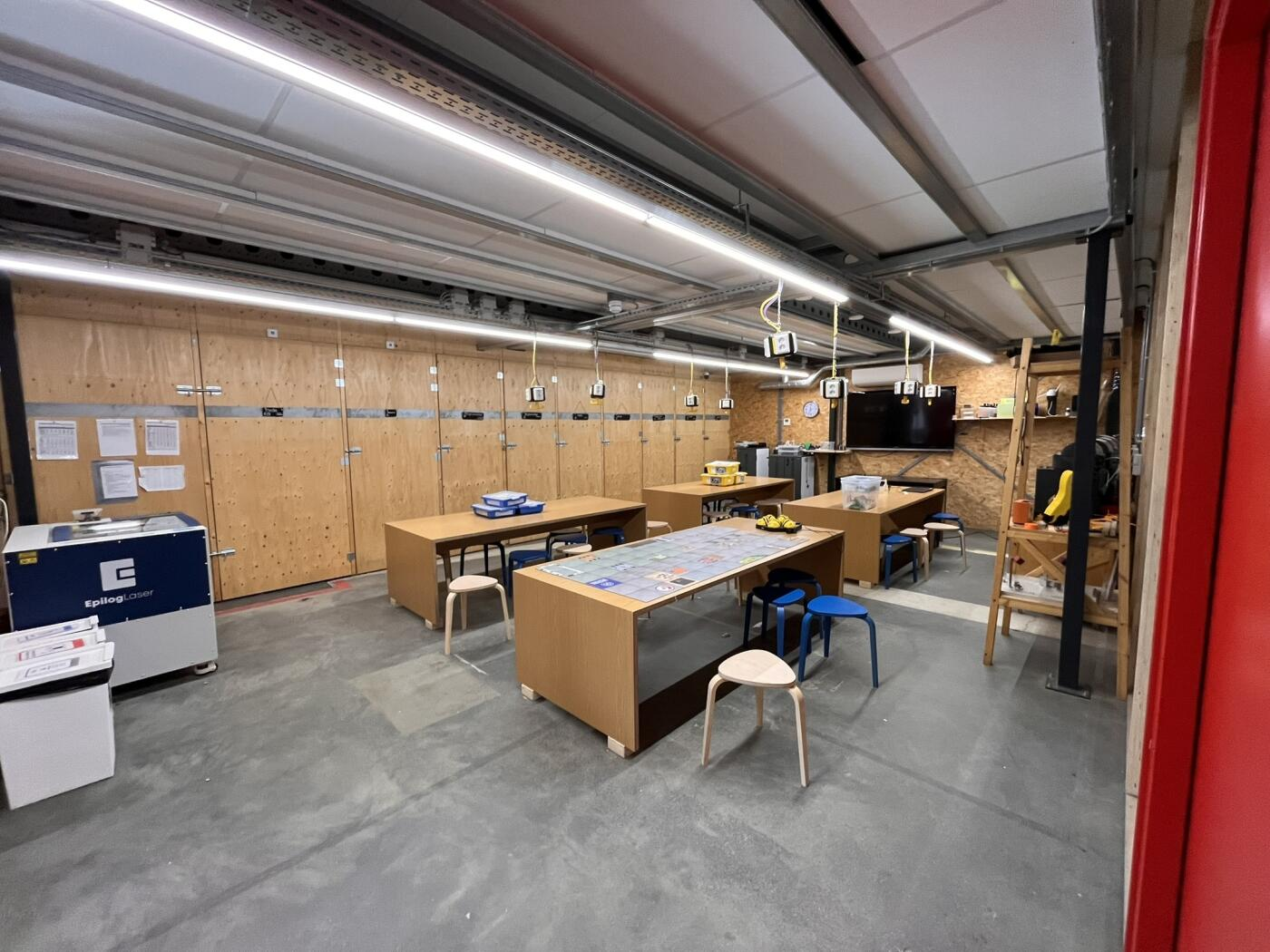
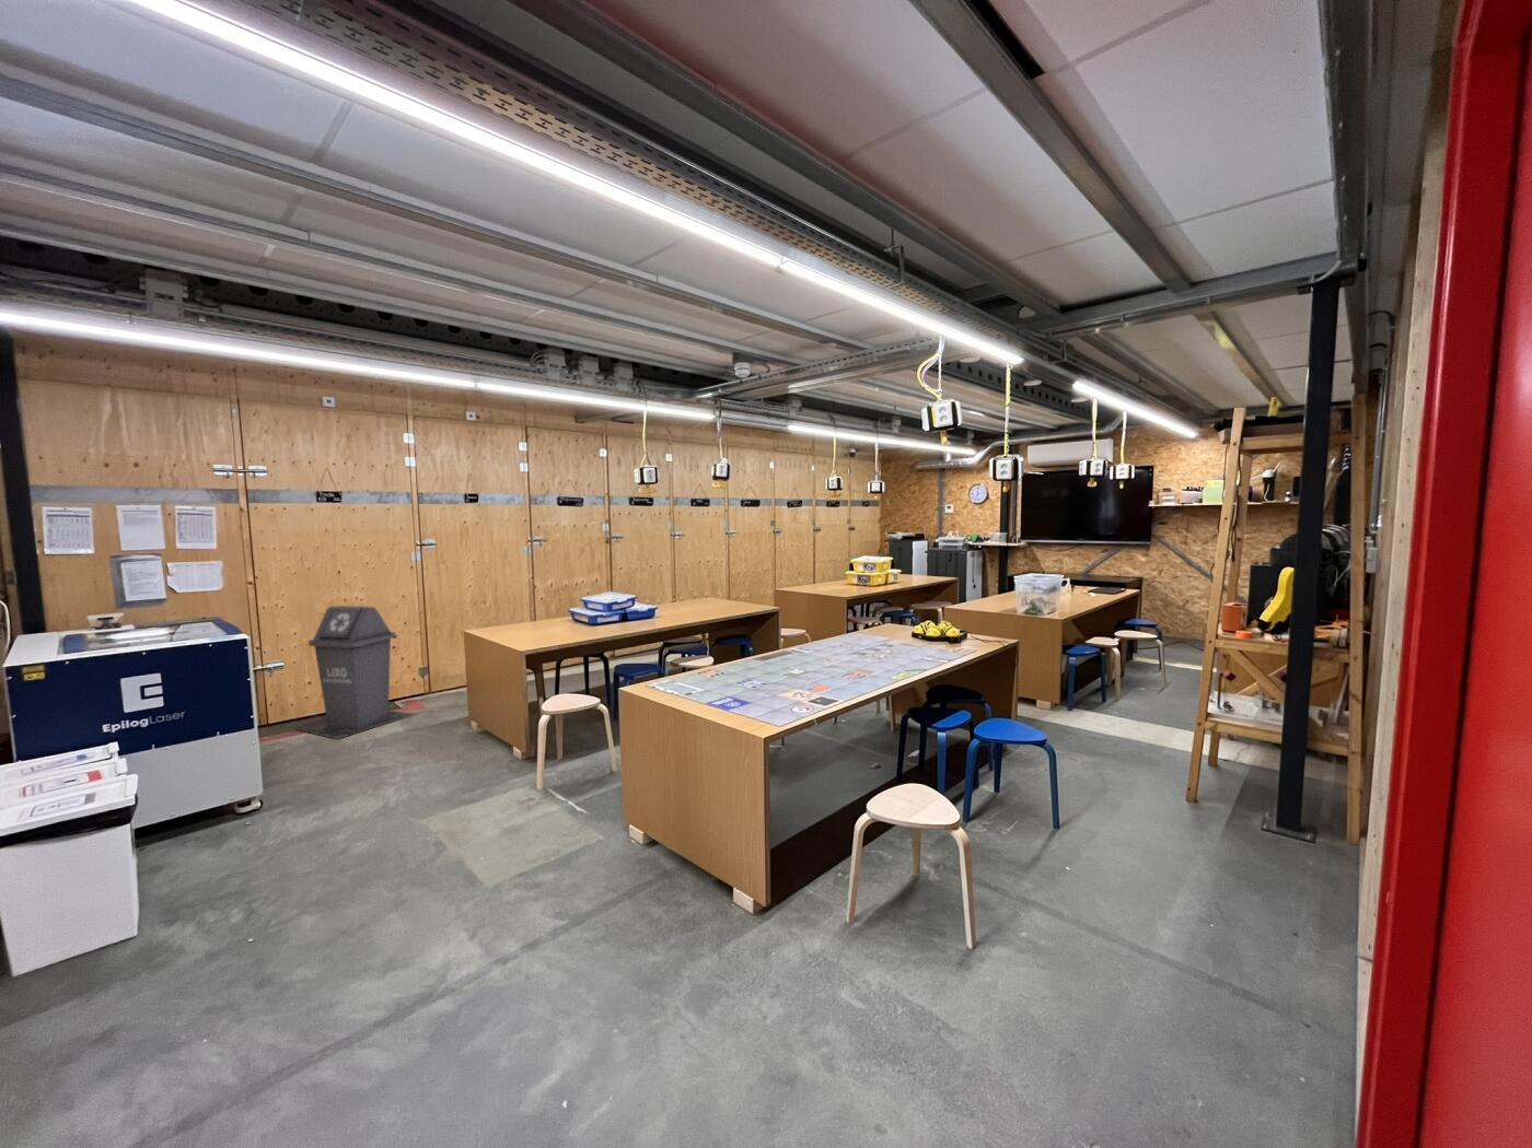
+ trash bin [296,604,419,740]
